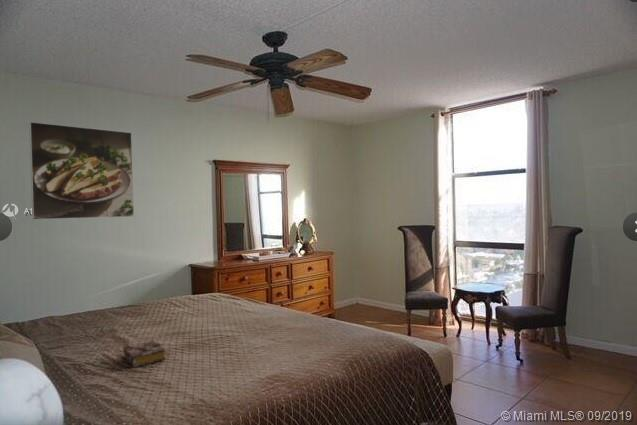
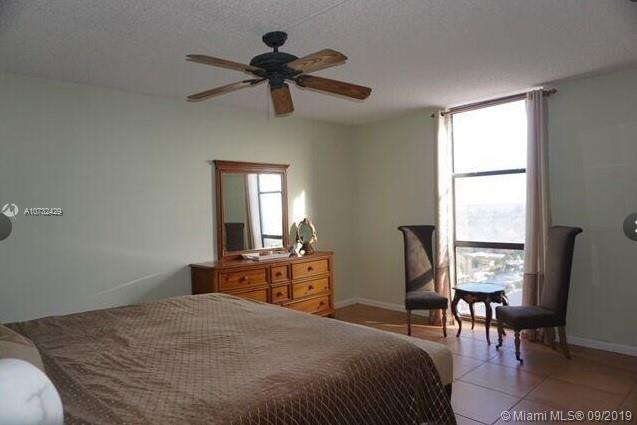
- book [122,339,167,368]
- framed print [28,121,135,221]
